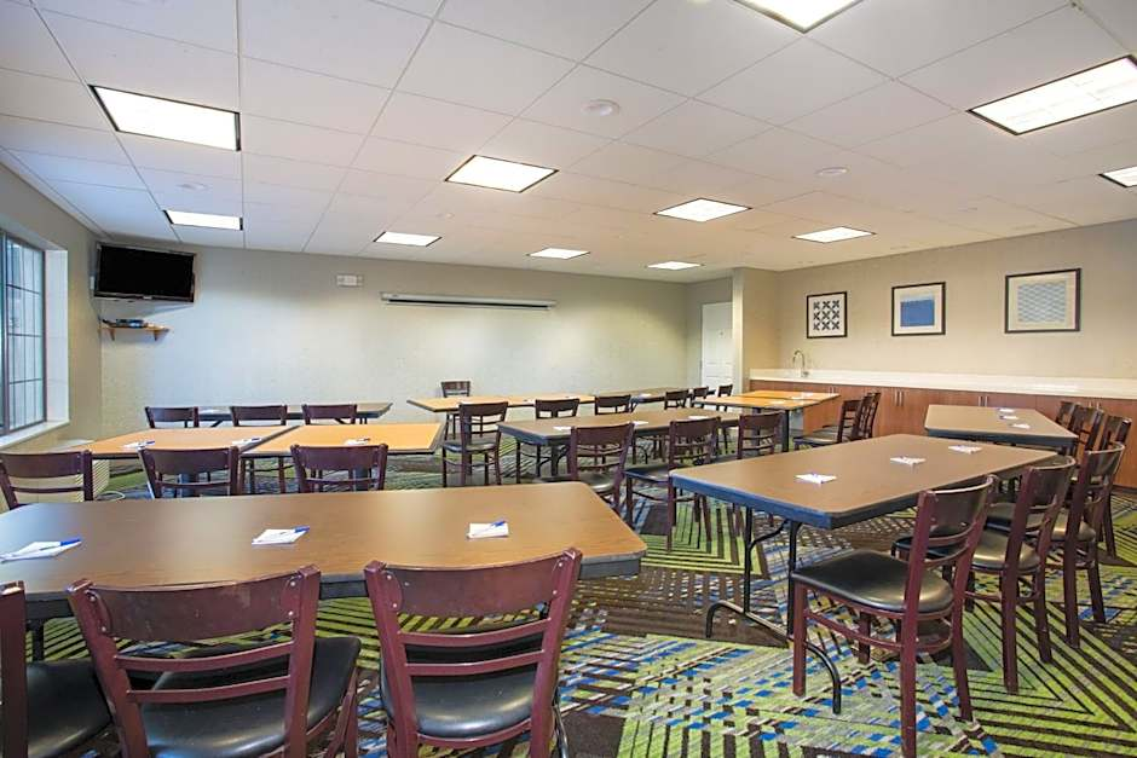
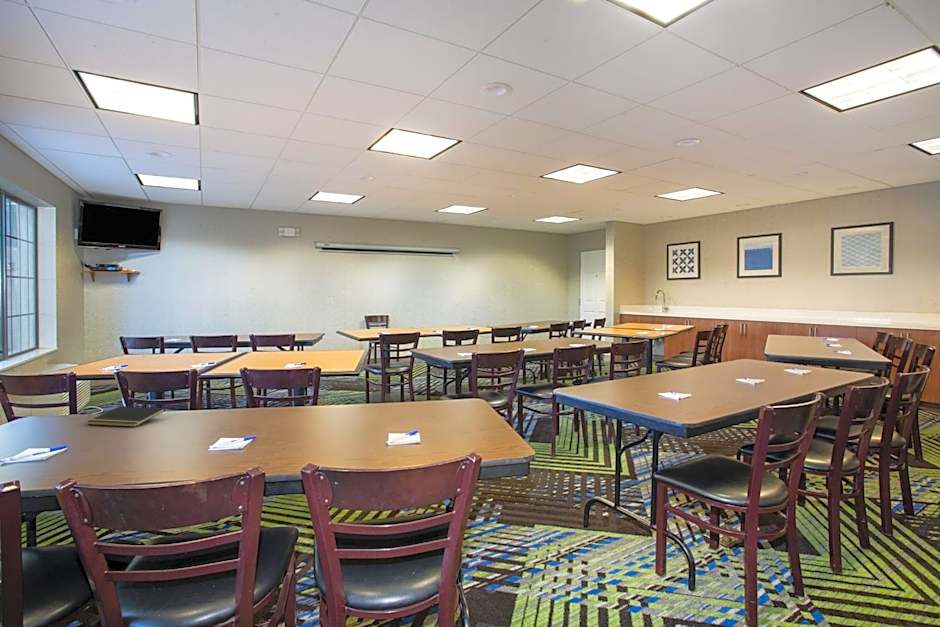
+ notepad [86,405,166,428]
